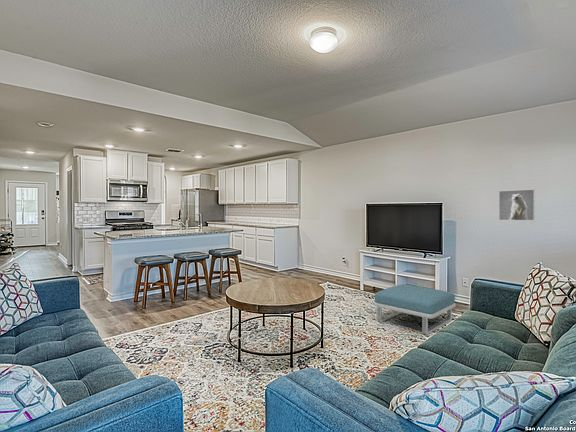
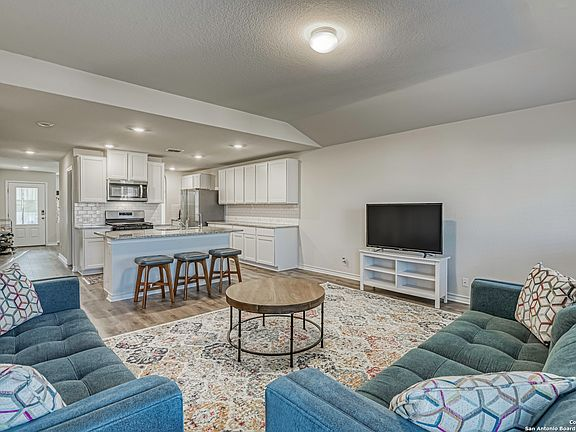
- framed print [498,188,536,221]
- footstool [373,284,456,336]
